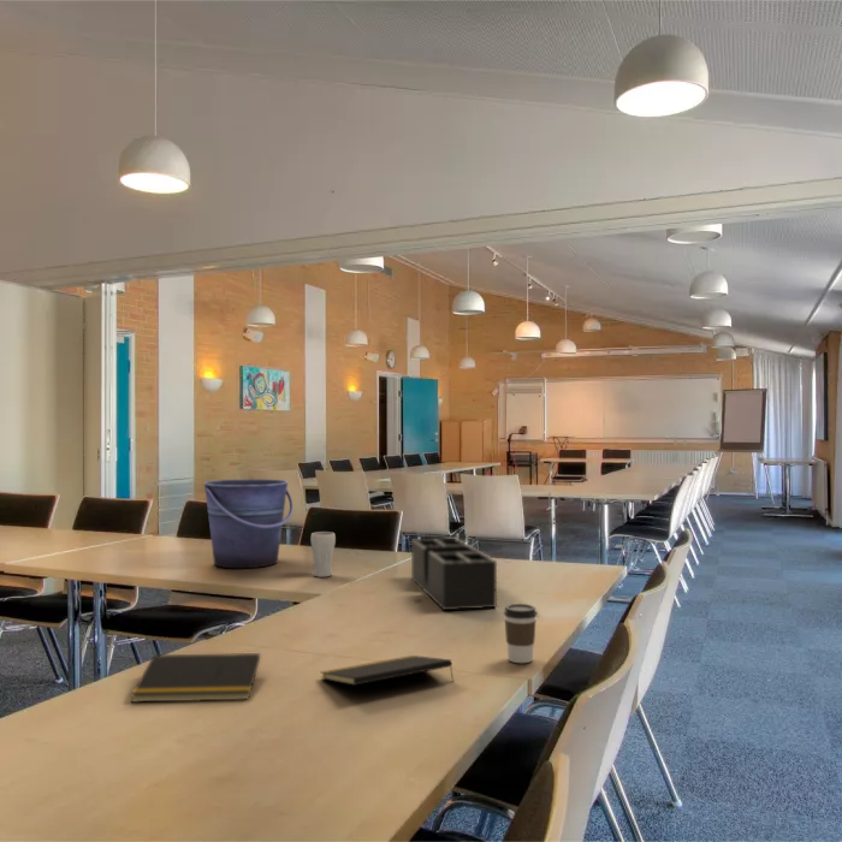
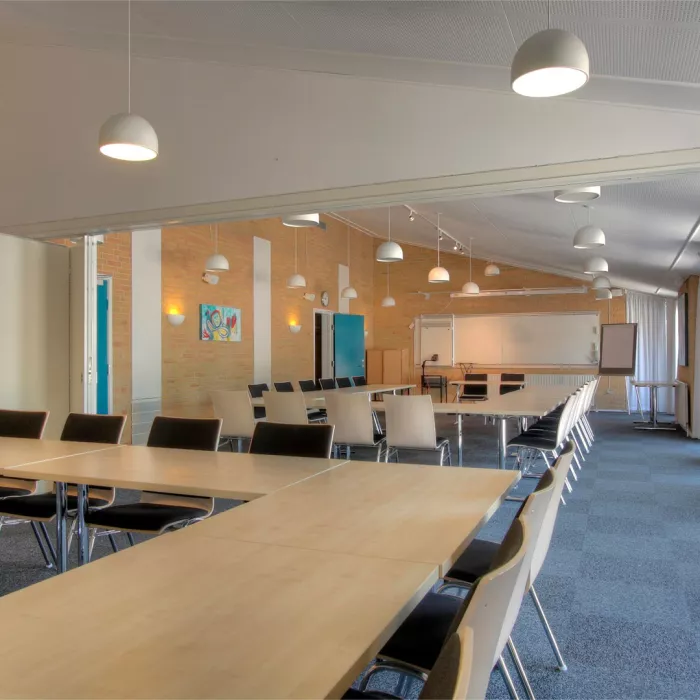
- coffee cup [503,603,538,664]
- bucket [203,478,293,569]
- drinking glass [309,530,337,579]
- notepad [320,654,455,687]
- desk organizer [410,538,498,611]
- notepad [130,652,261,704]
